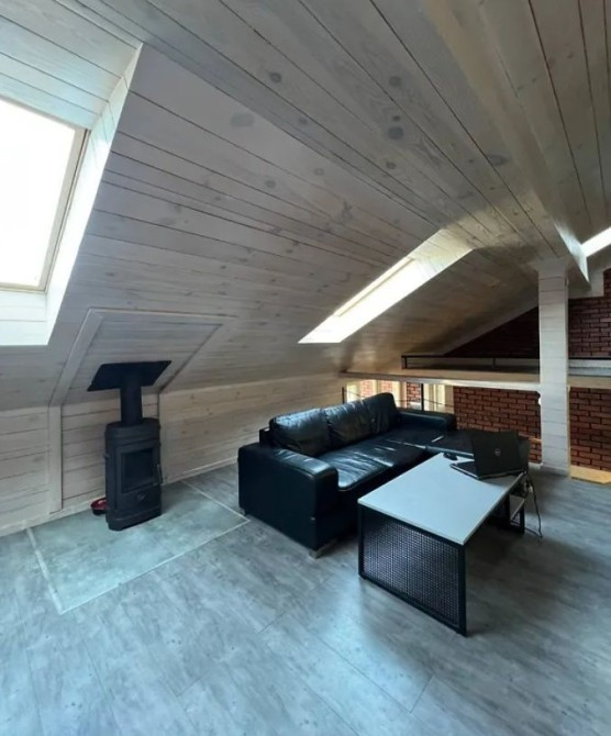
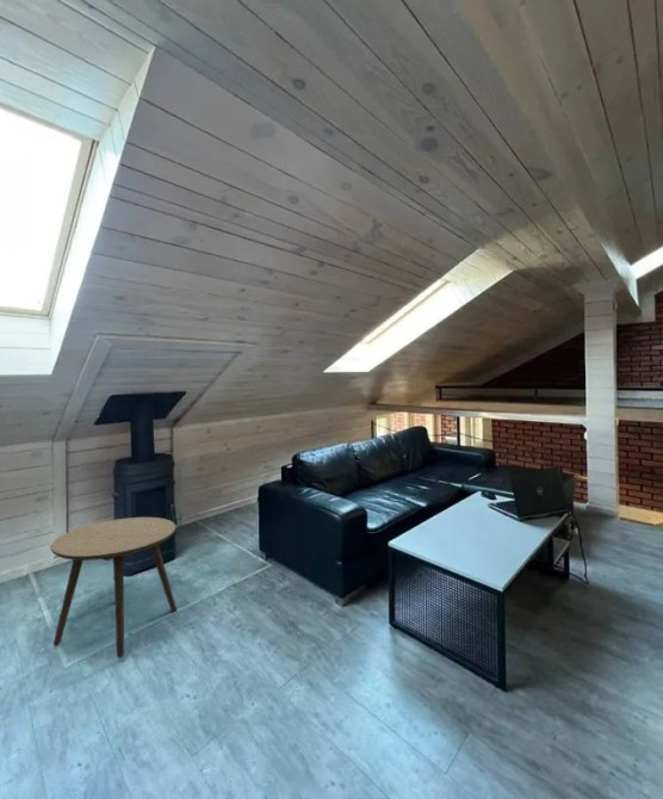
+ side table [49,516,178,659]
